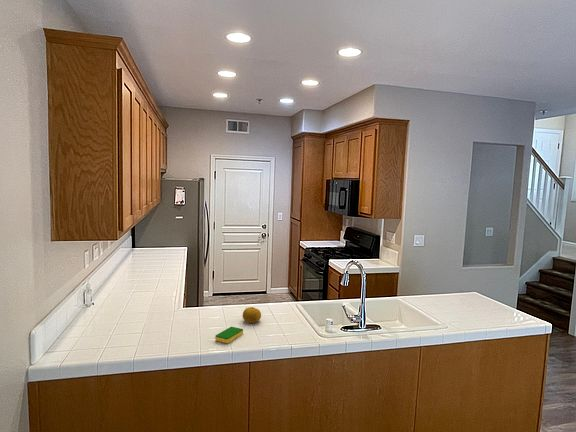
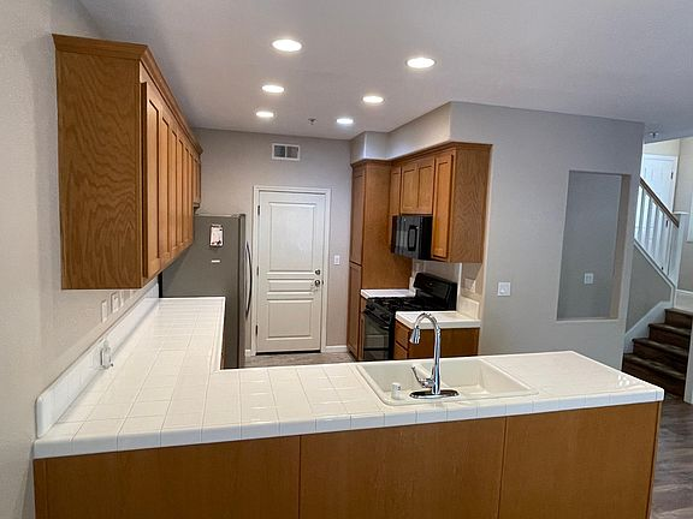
- fruit [242,306,262,324]
- dish sponge [214,326,244,344]
